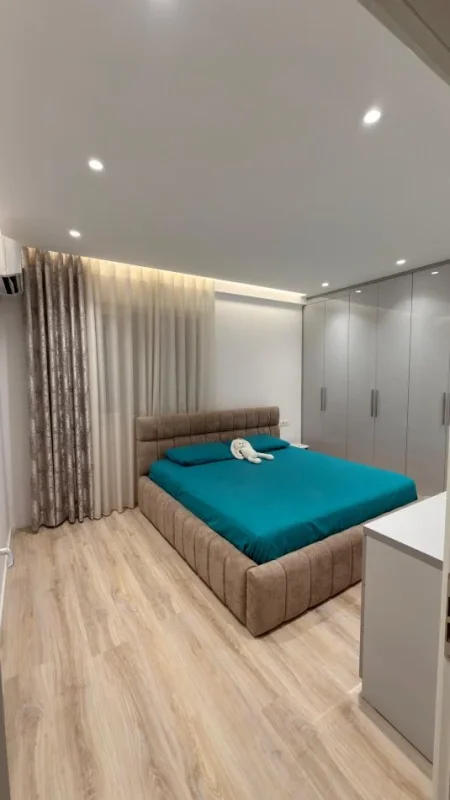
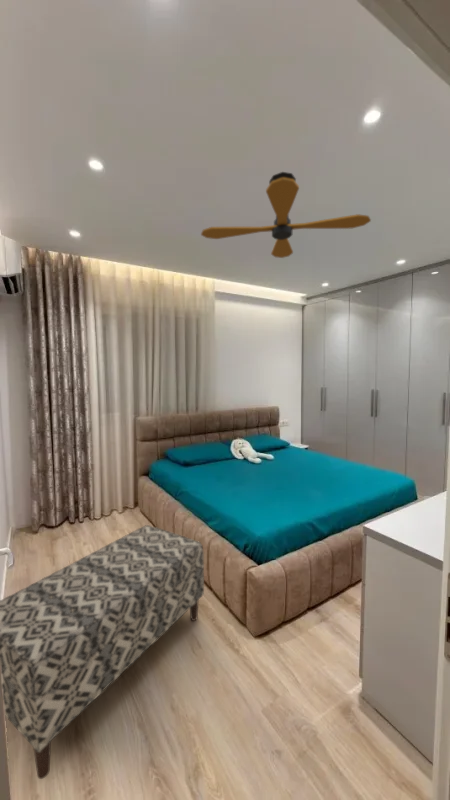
+ bench [0,524,205,780]
+ ceiling fan [200,171,372,259]
